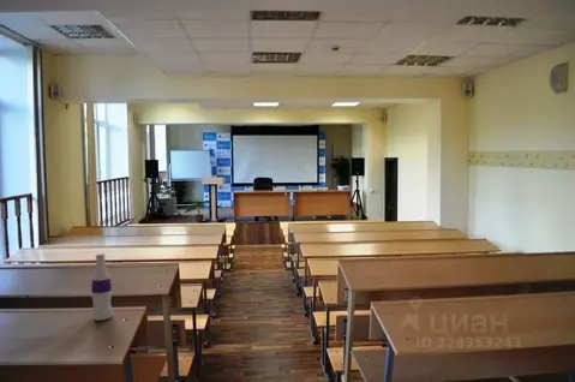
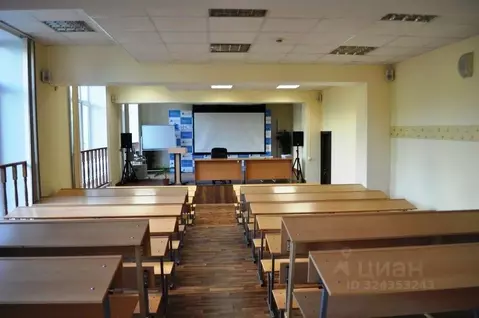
- bottle [90,252,114,322]
